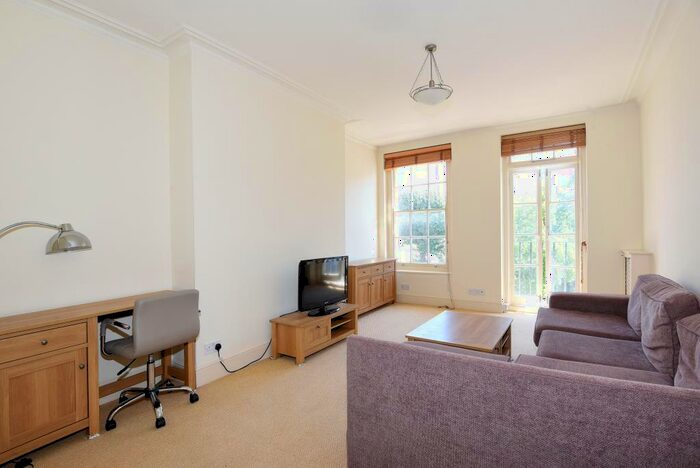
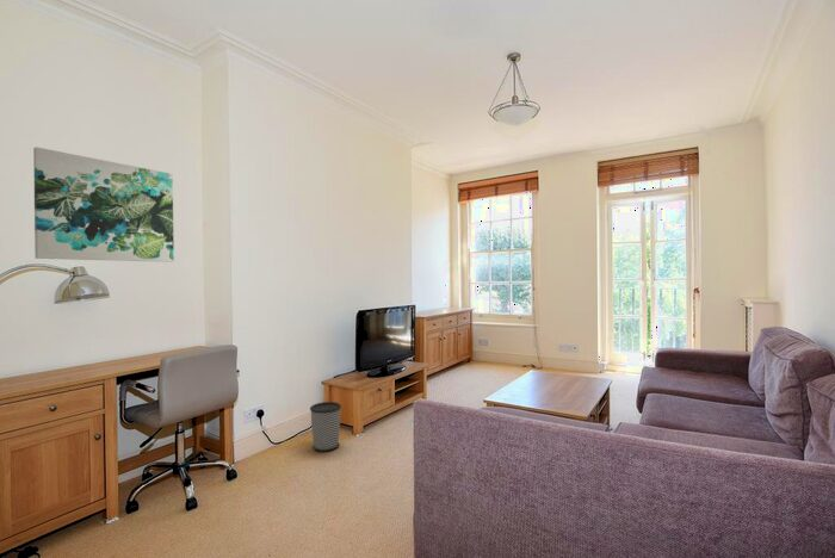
+ wall art [32,145,175,264]
+ wastebasket [309,401,342,453]
